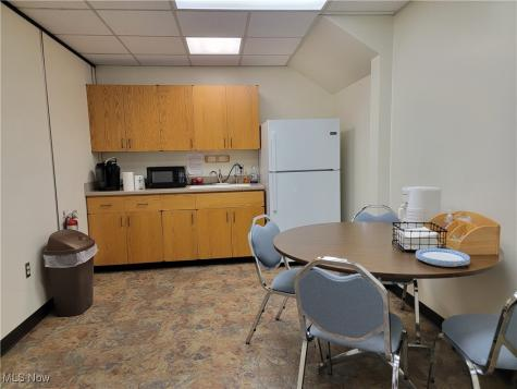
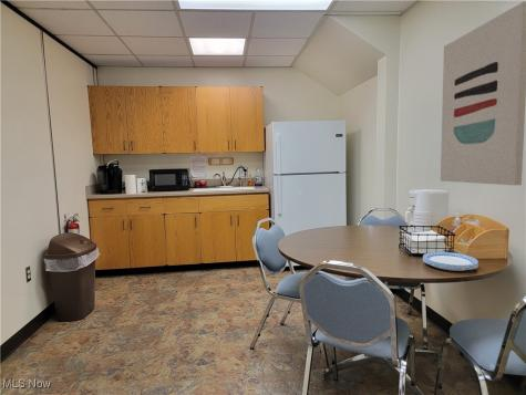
+ wall art [440,0,526,186]
